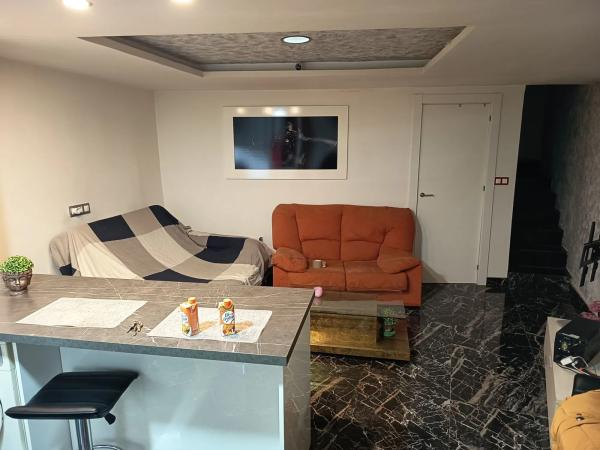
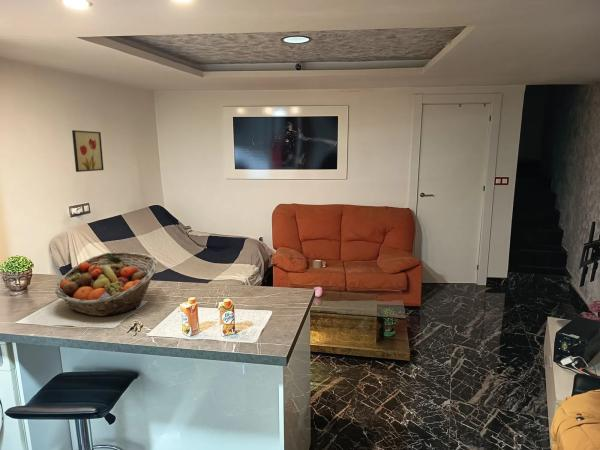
+ wall art [71,129,105,173]
+ fruit basket [54,251,159,317]
